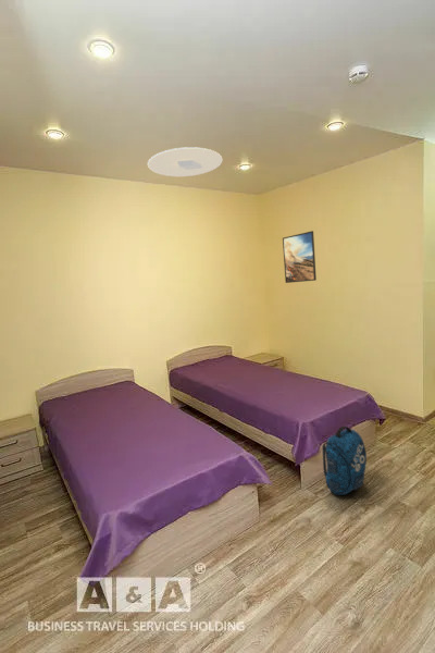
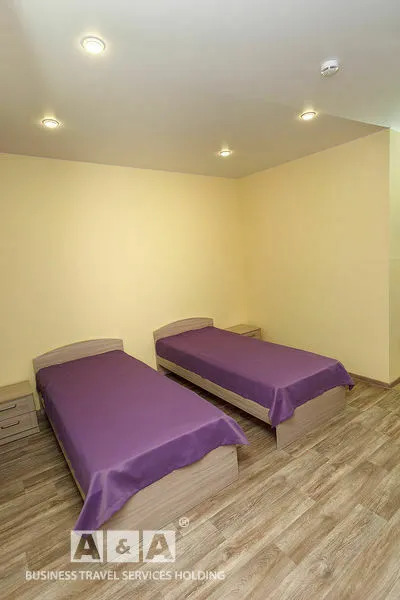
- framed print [282,230,318,284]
- ceiling light [147,146,223,177]
- backpack [321,426,368,496]
